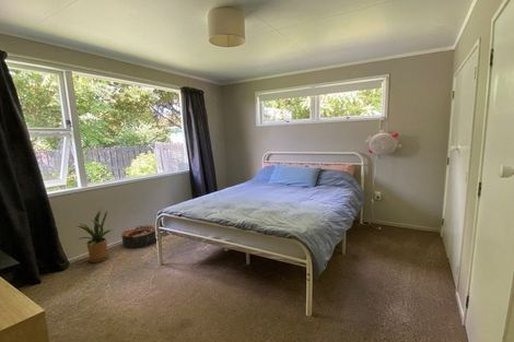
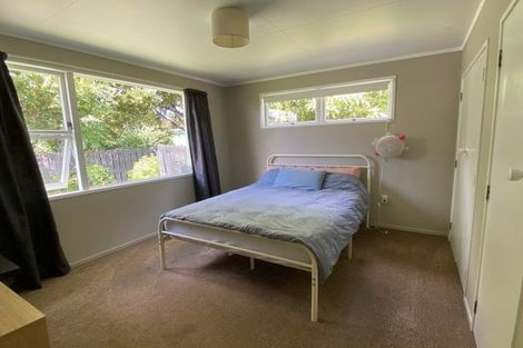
- house plant [72,208,114,263]
- basket [120,224,157,249]
